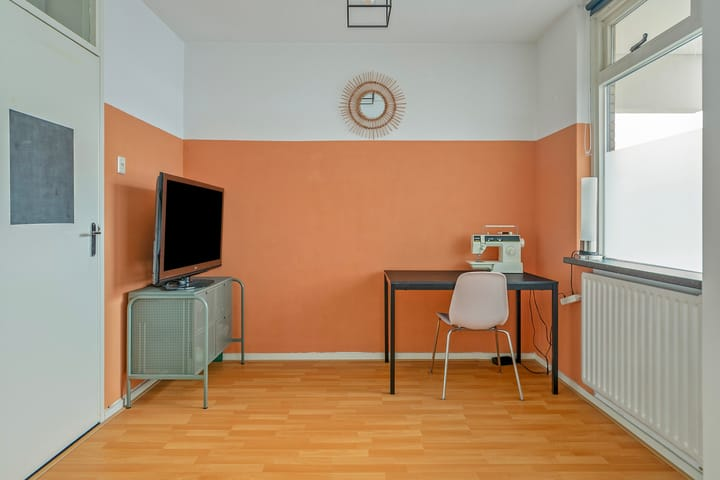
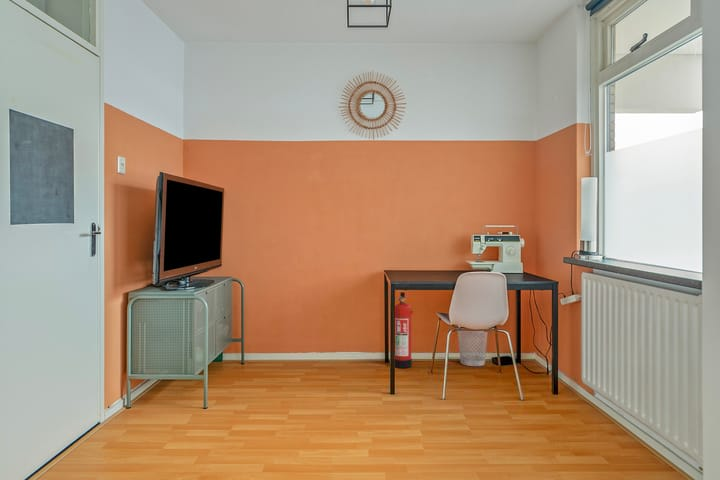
+ wastebasket [457,330,488,367]
+ fire extinguisher [394,291,414,369]
